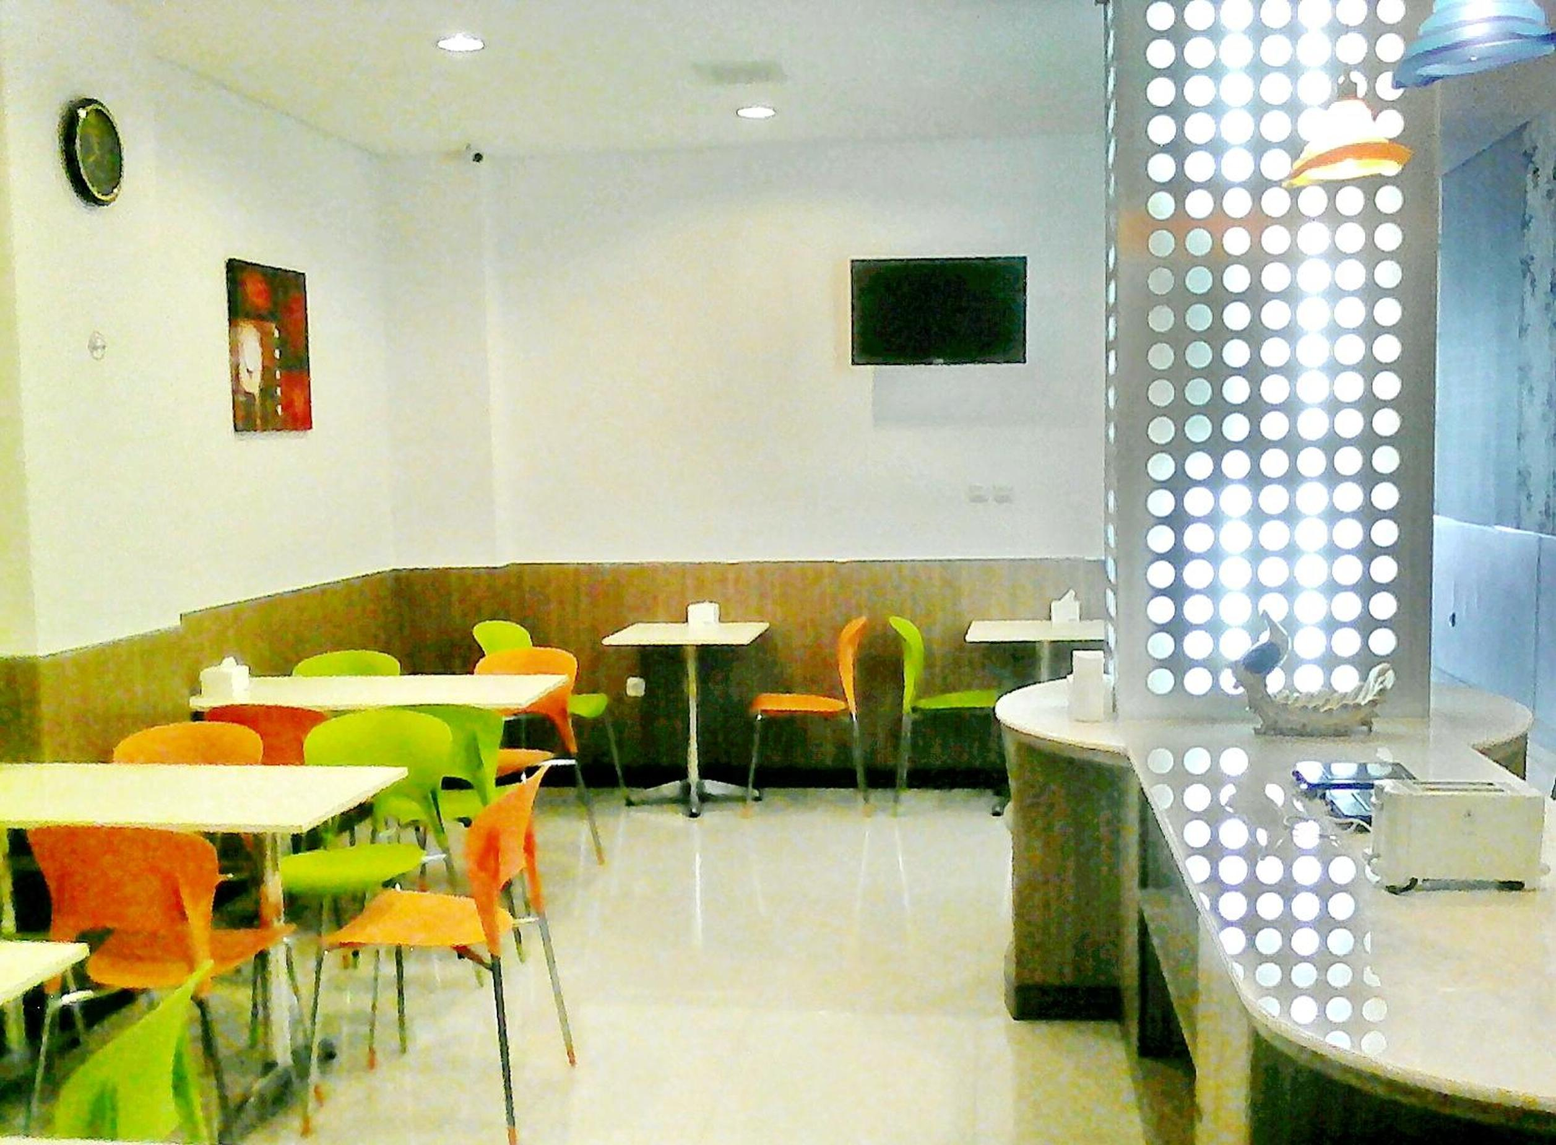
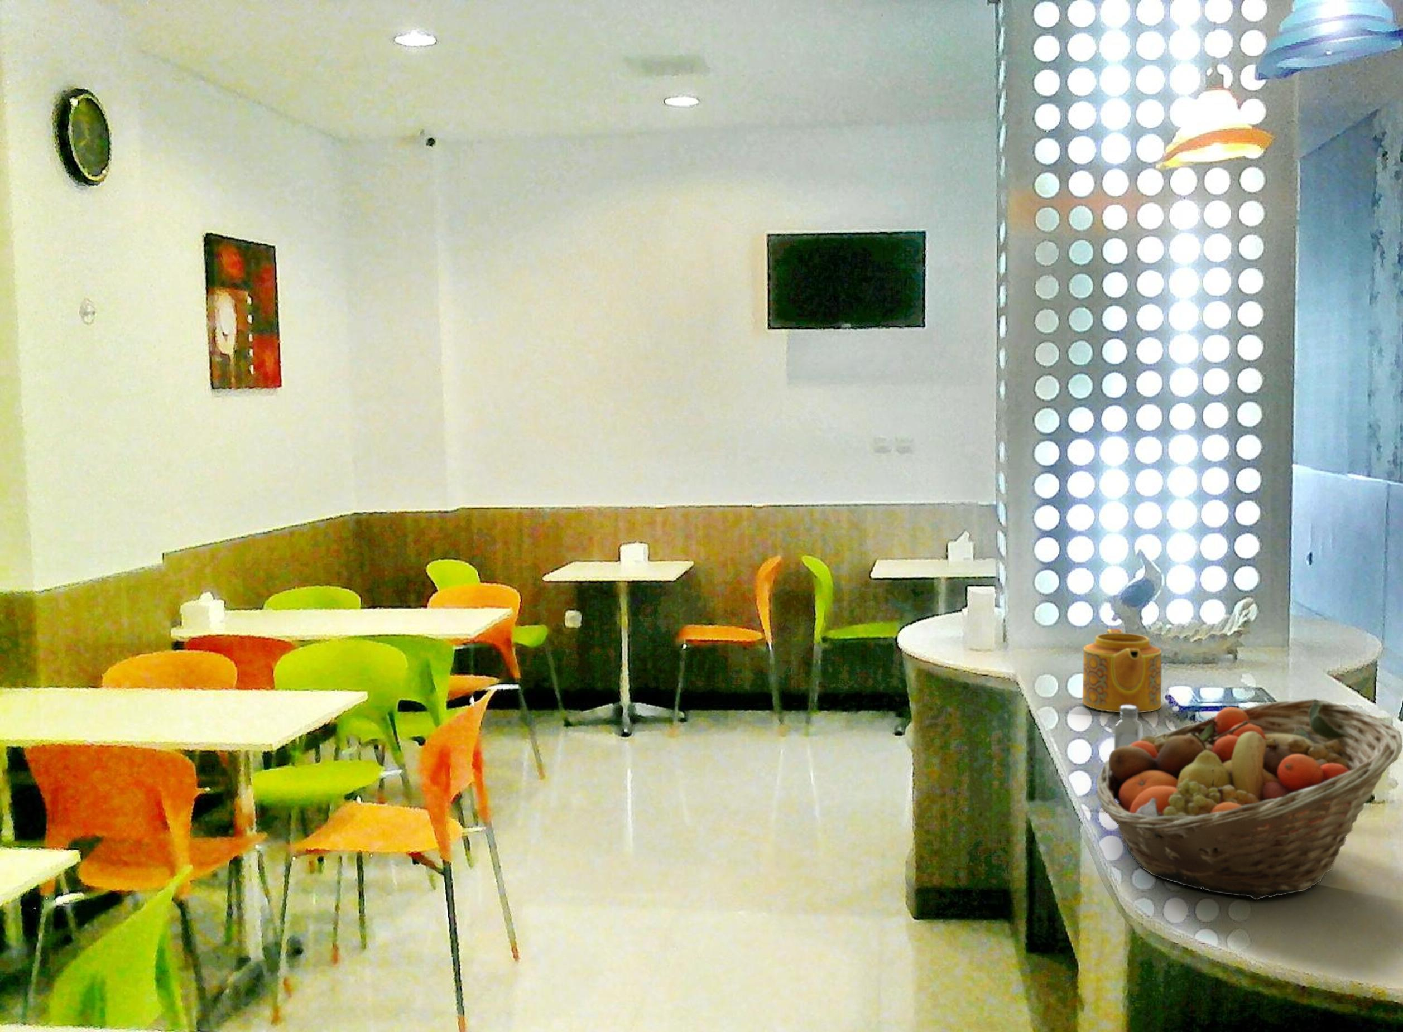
+ fruit basket [1096,699,1403,900]
+ saltshaker [1114,705,1143,749]
+ teapot [1082,629,1162,713]
